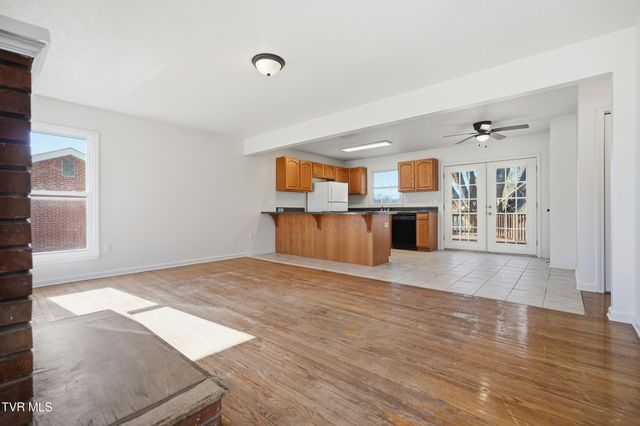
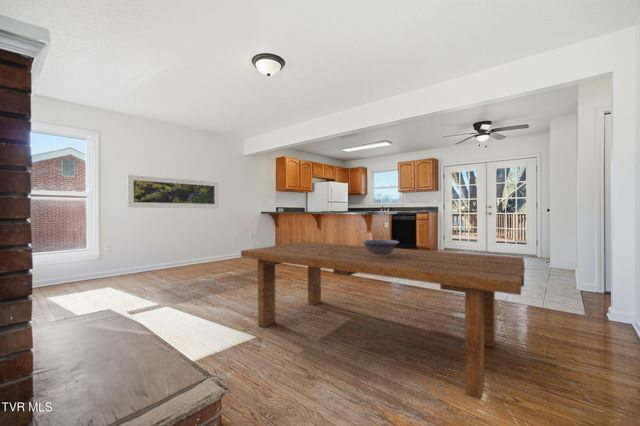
+ decorative bowl [360,239,400,257]
+ dining table [240,241,526,401]
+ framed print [126,174,219,209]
